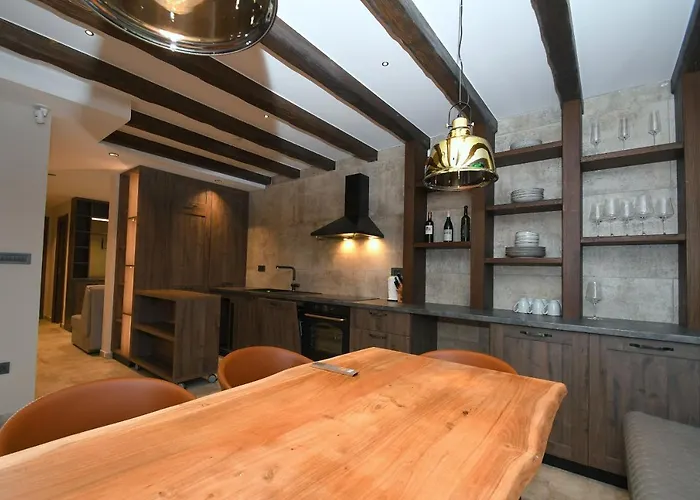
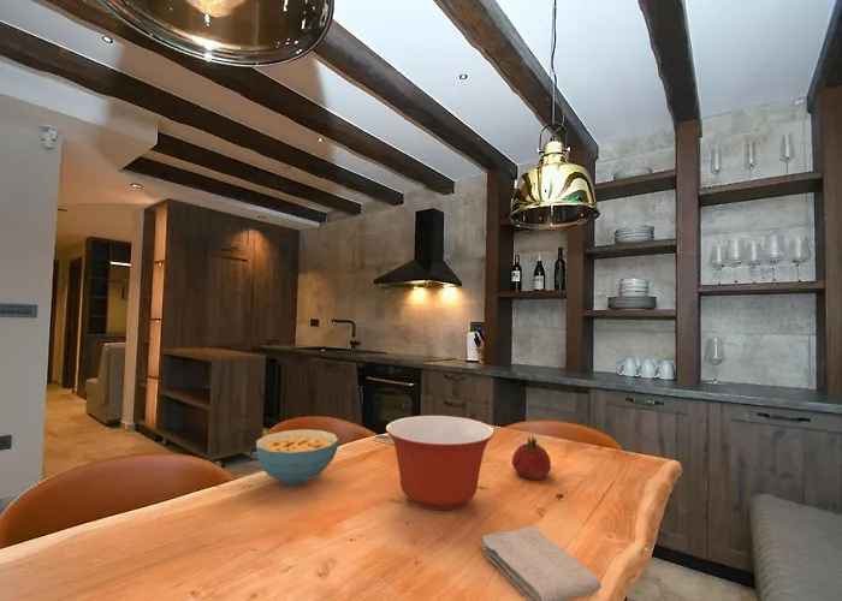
+ cereal bowl [255,428,339,486]
+ mixing bowl [385,415,496,511]
+ fruit [511,436,552,481]
+ washcloth [479,525,603,601]
